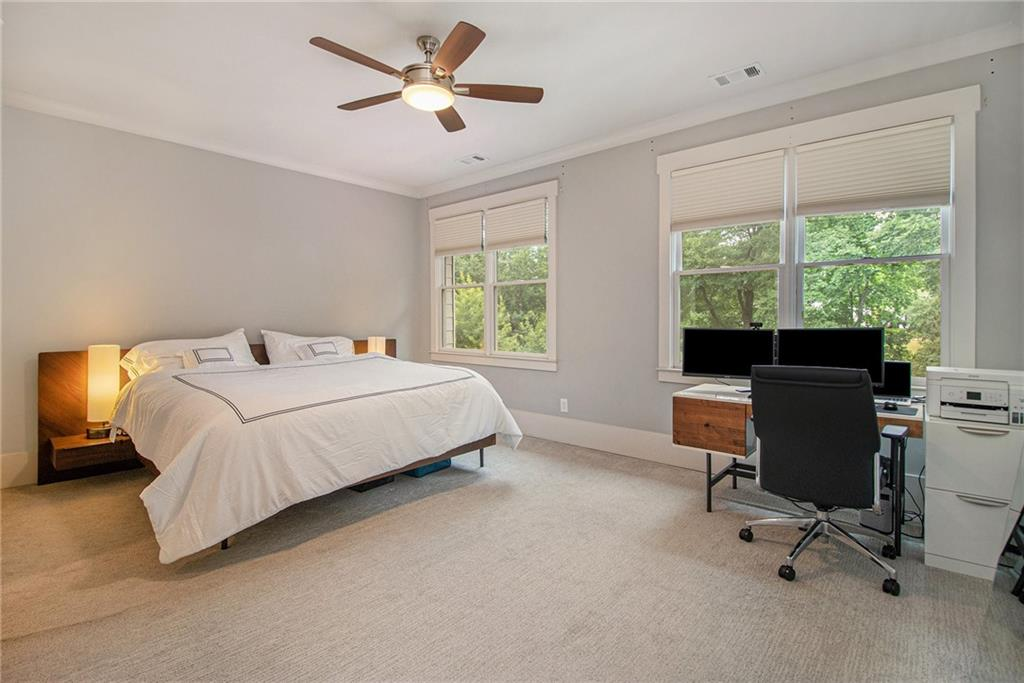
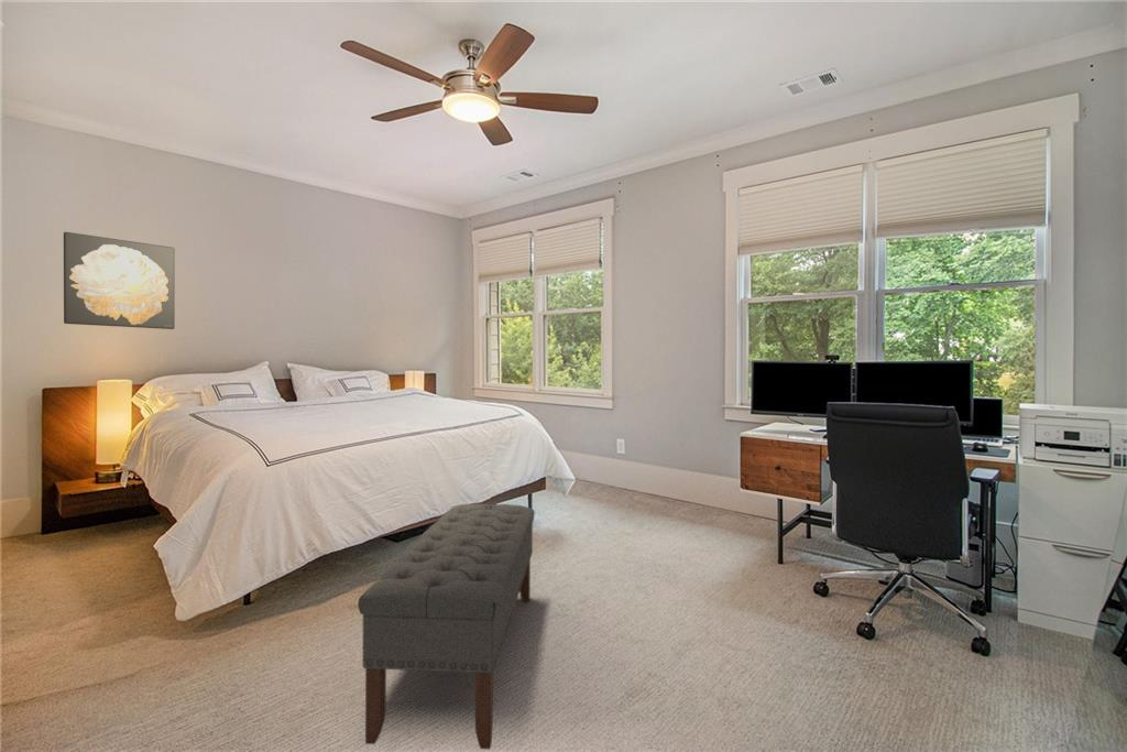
+ wall art [63,231,176,330]
+ bench [357,503,536,751]
